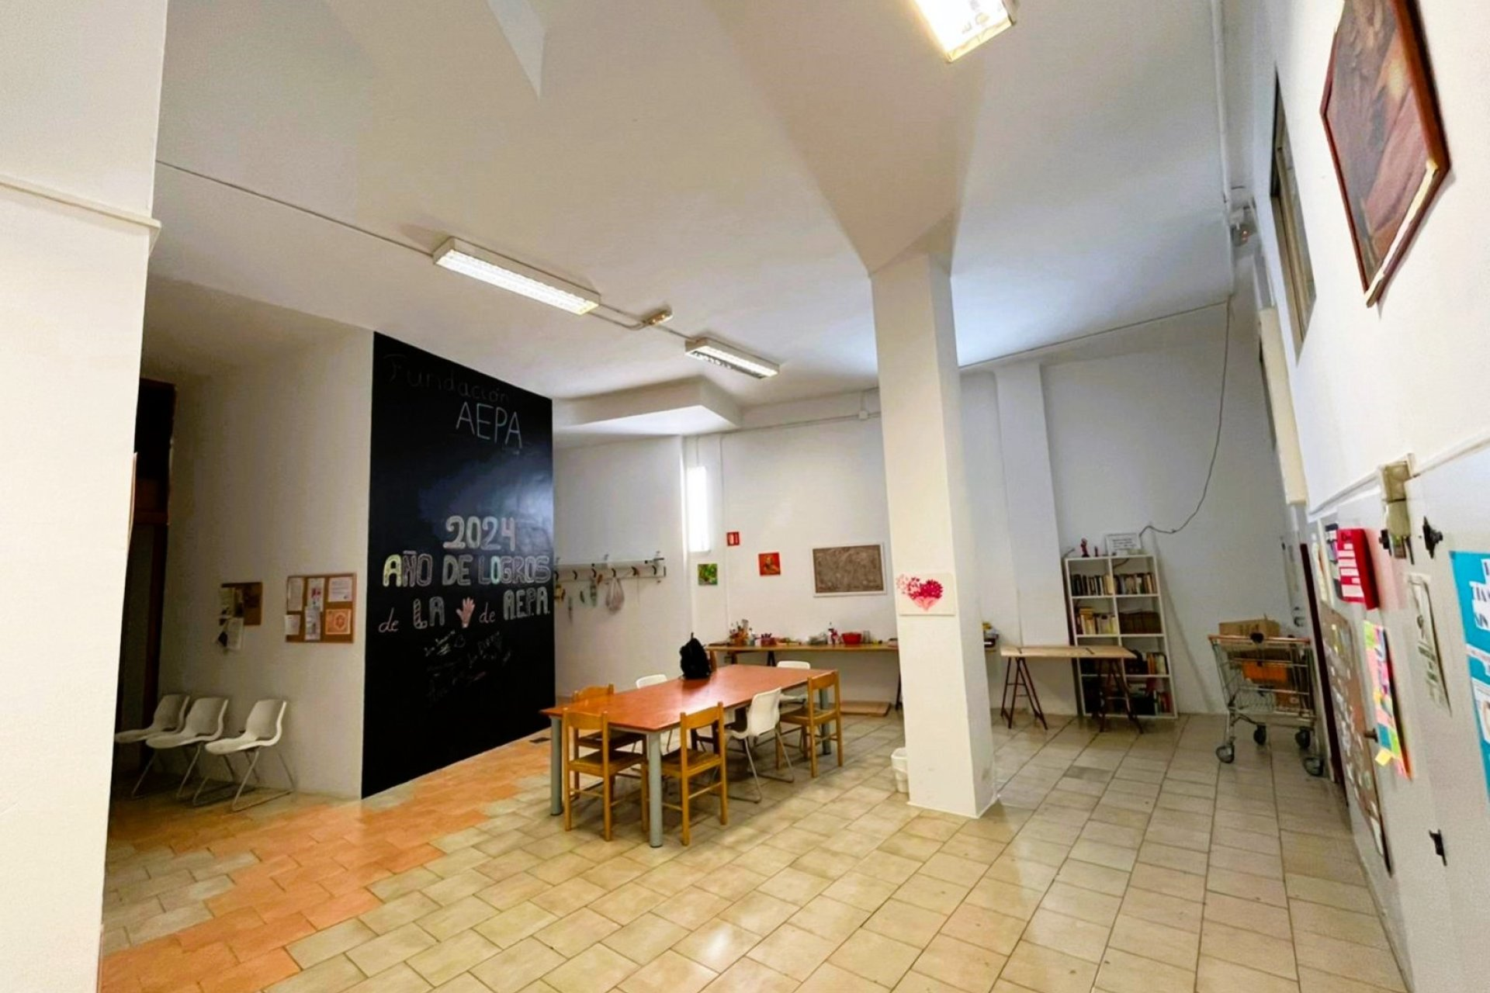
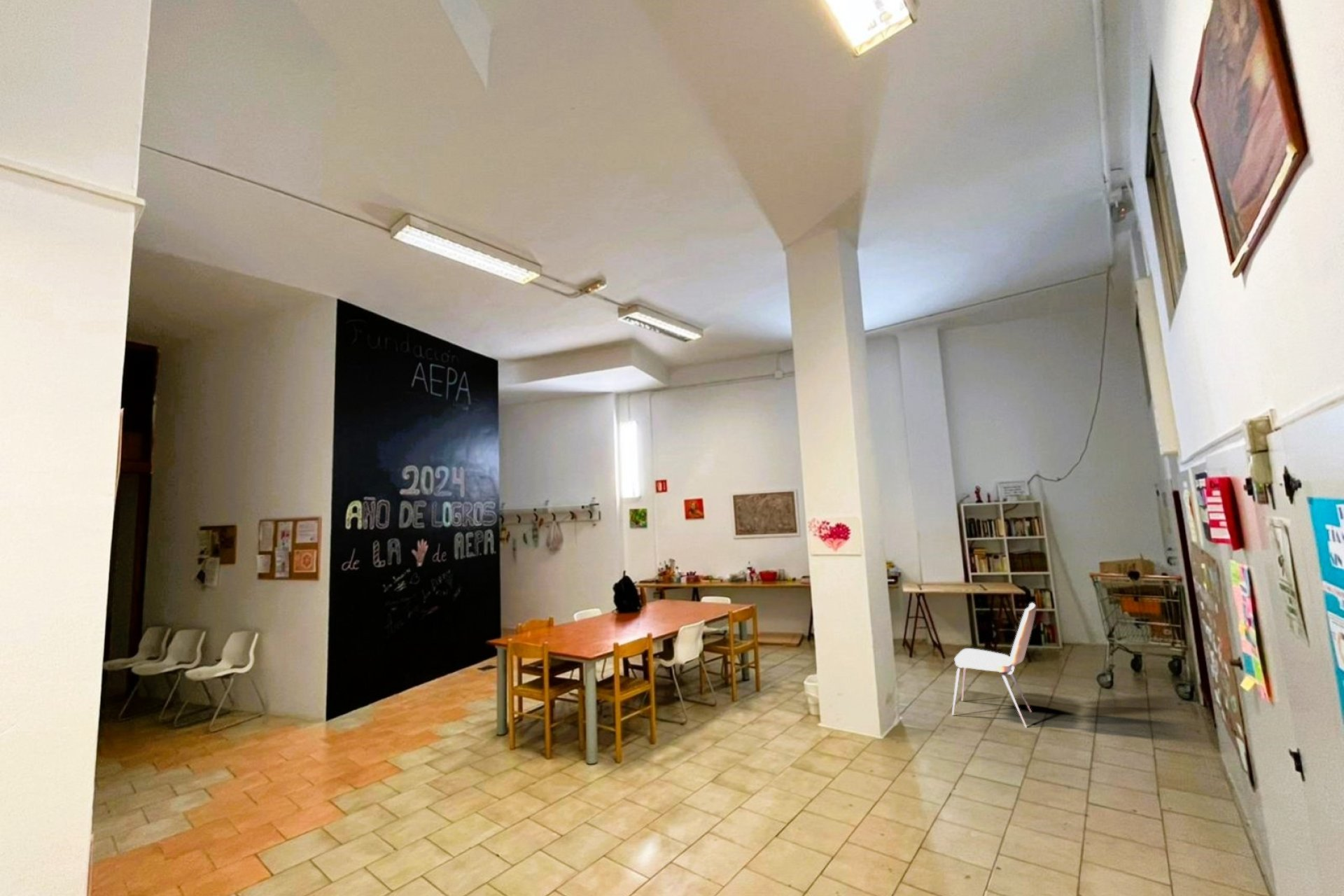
+ dining chair [951,602,1037,729]
